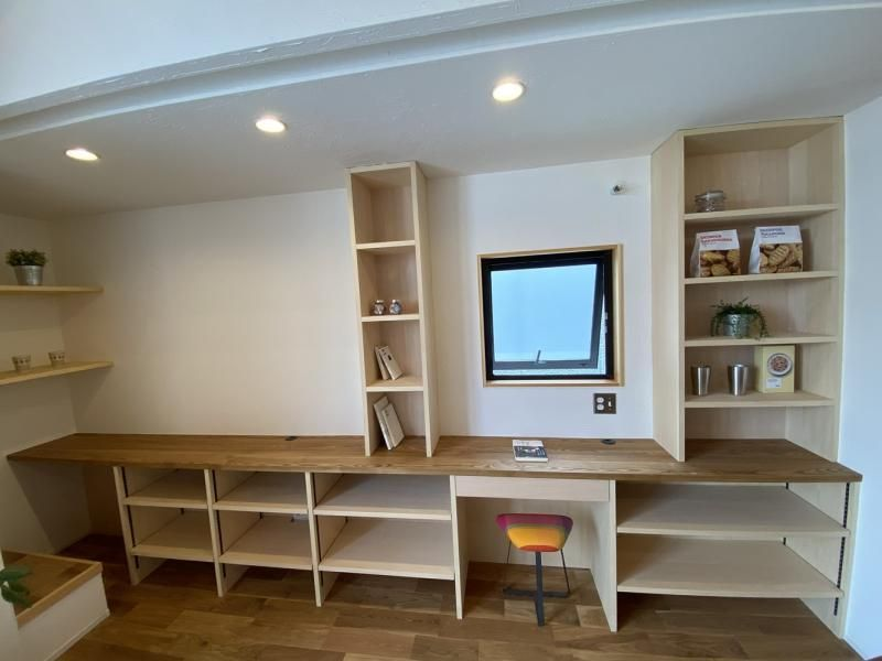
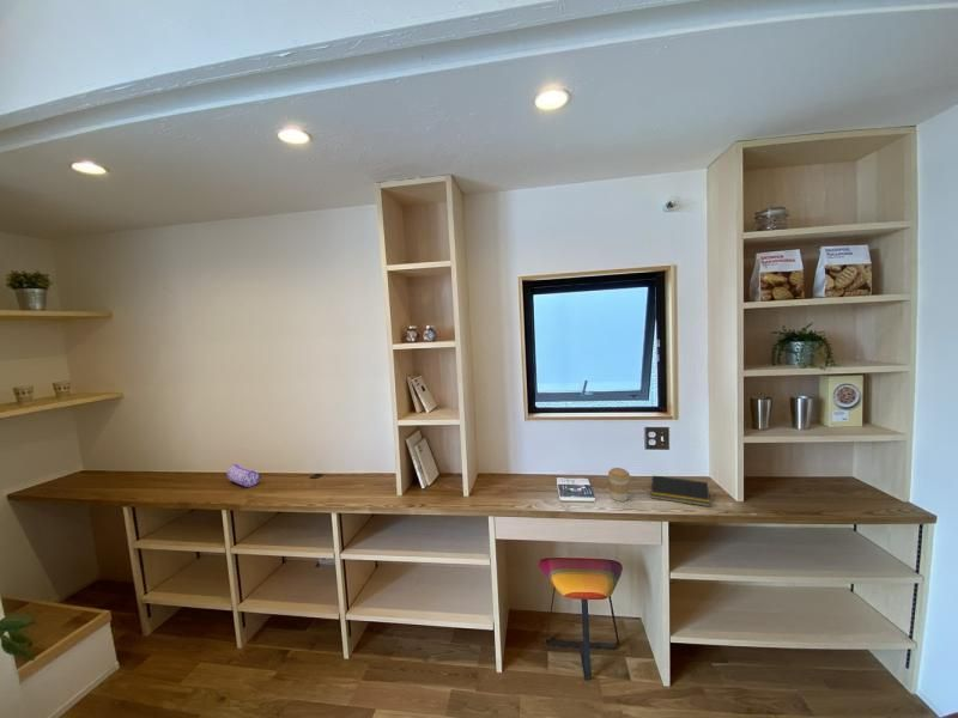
+ pencil case [226,463,262,488]
+ notepad [650,475,711,507]
+ coffee cup [607,467,631,503]
